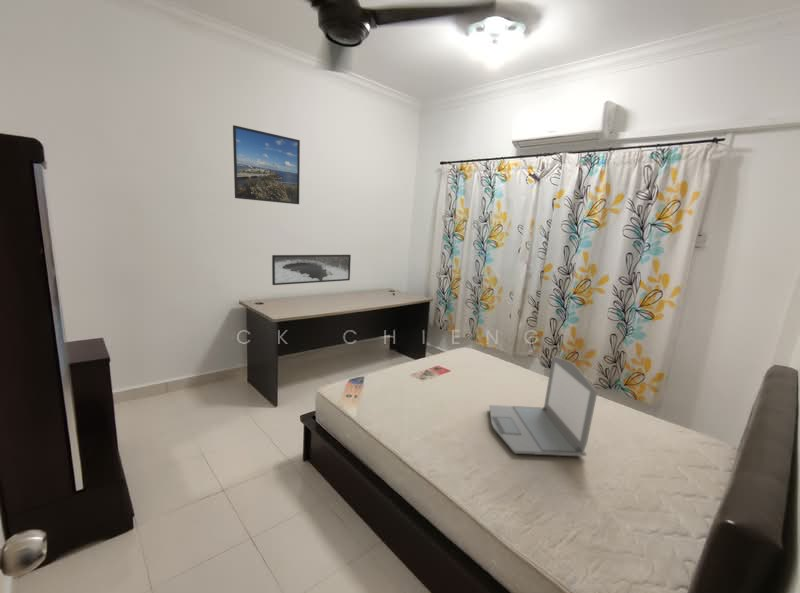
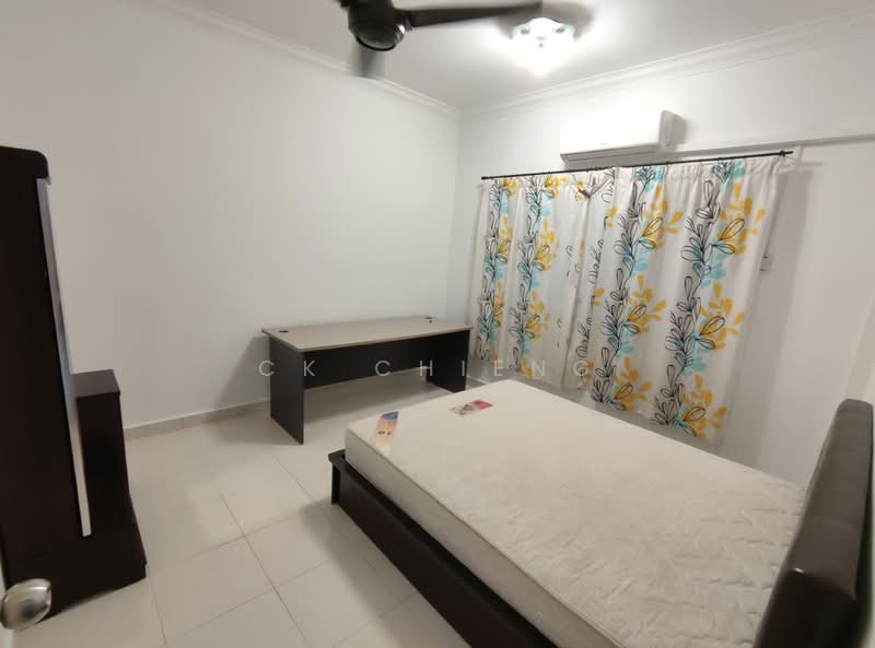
- laptop [488,355,598,457]
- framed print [271,254,352,286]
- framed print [232,124,301,205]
